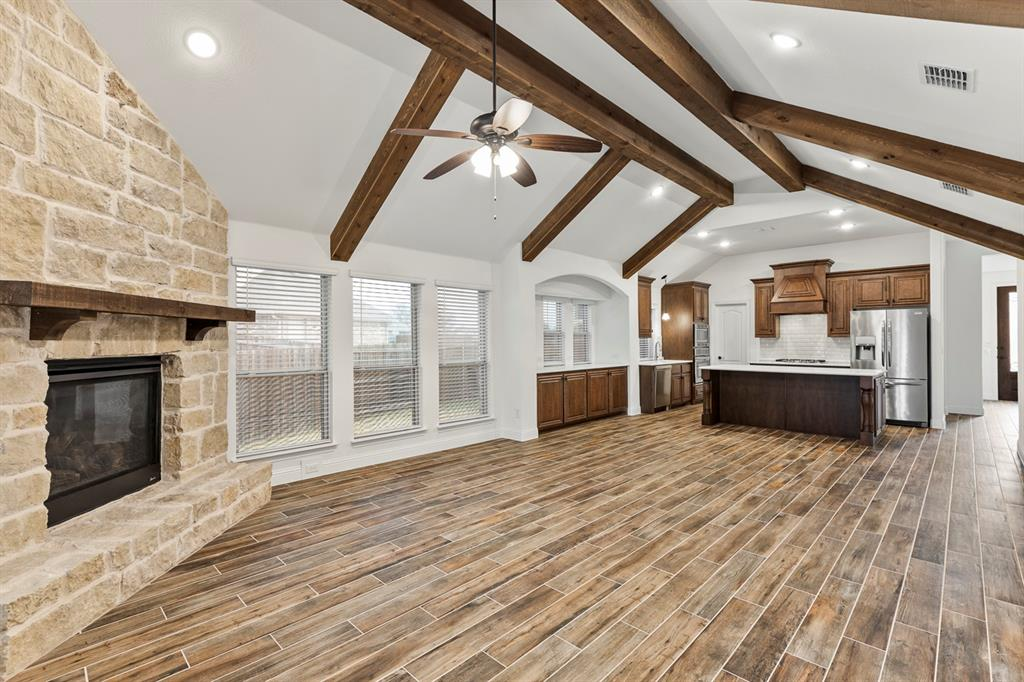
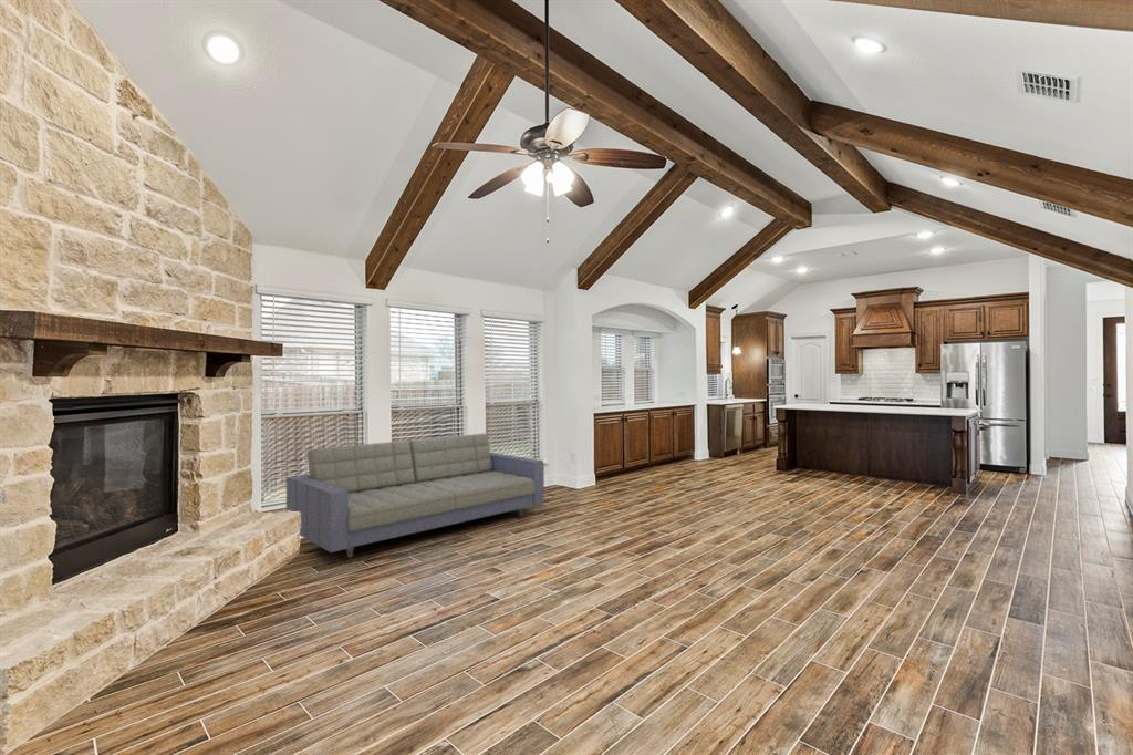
+ sofa [285,432,545,559]
